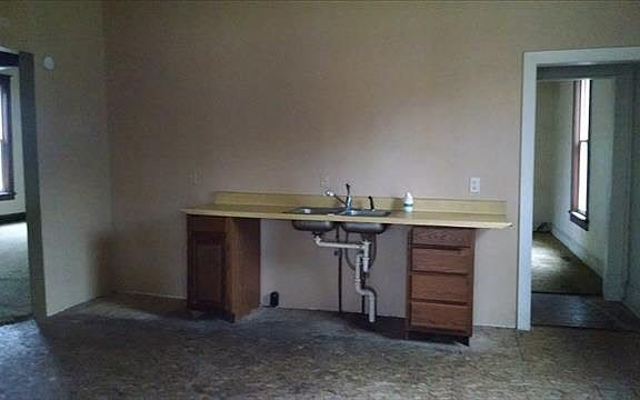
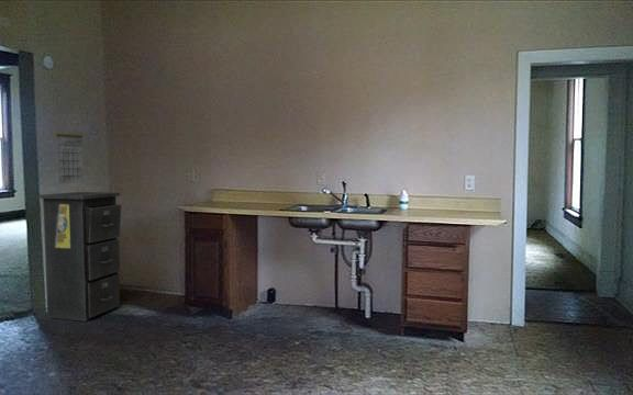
+ calendar [54,124,85,184]
+ filing cabinet [37,191,122,323]
